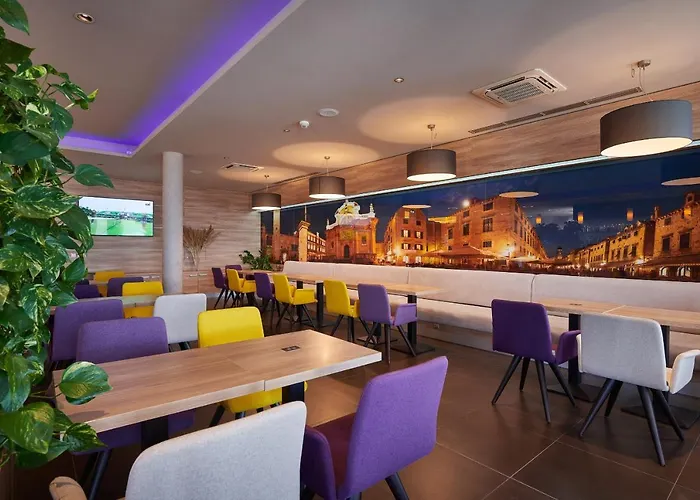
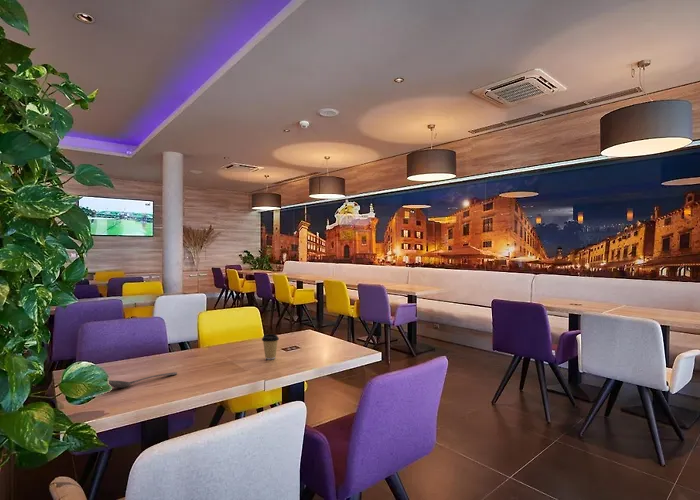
+ coffee cup [261,333,280,361]
+ stirrer [108,371,178,389]
